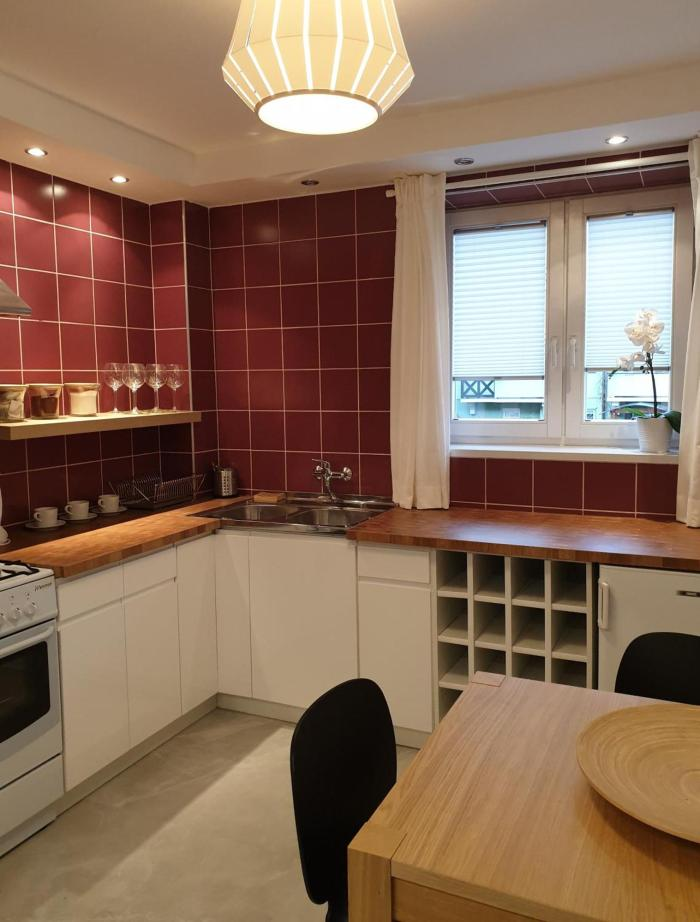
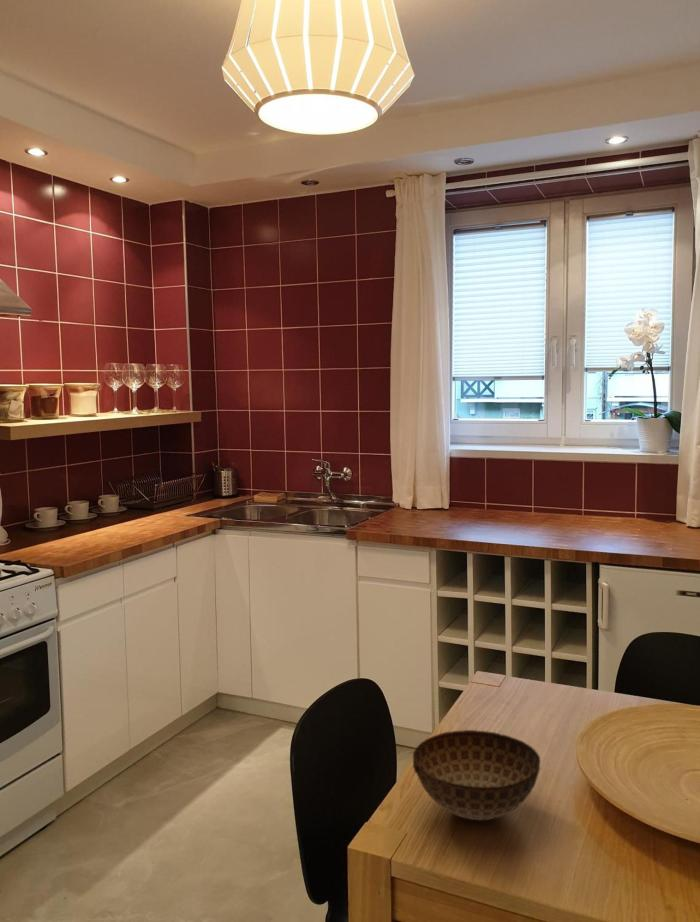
+ bowl [412,729,541,821]
